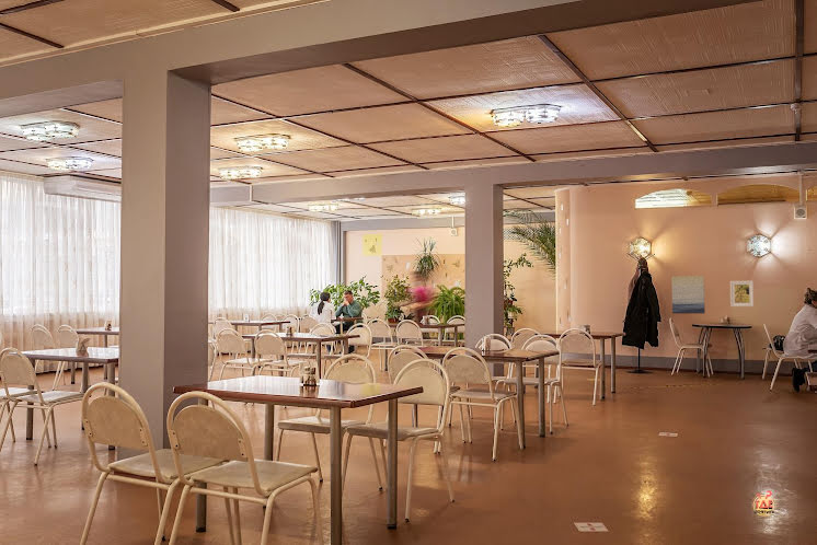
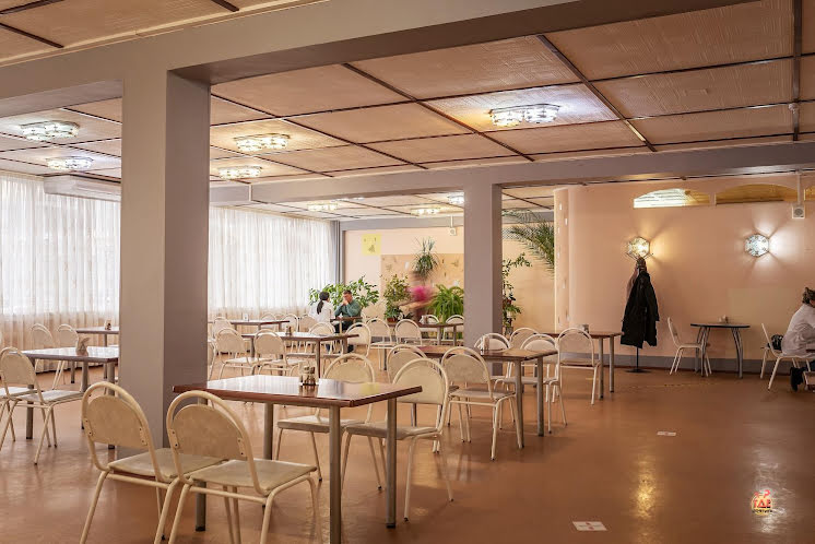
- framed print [729,280,755,308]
- wall art [670,275,706,314]
